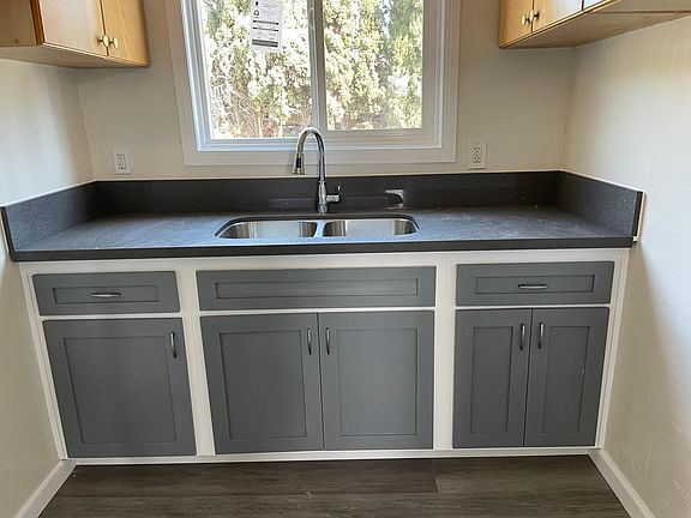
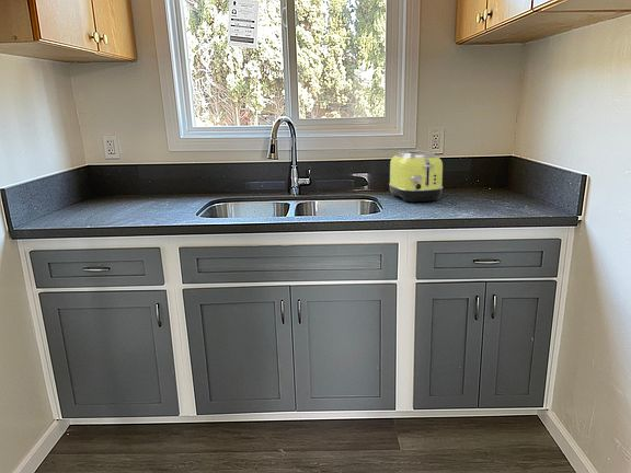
+ toaster [388,149,444,204]
